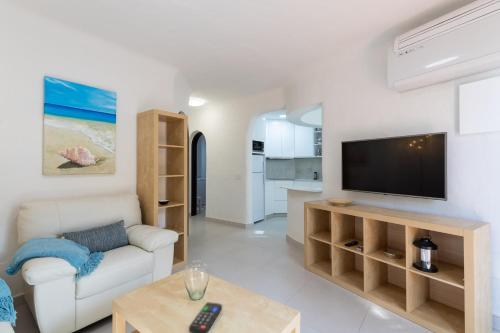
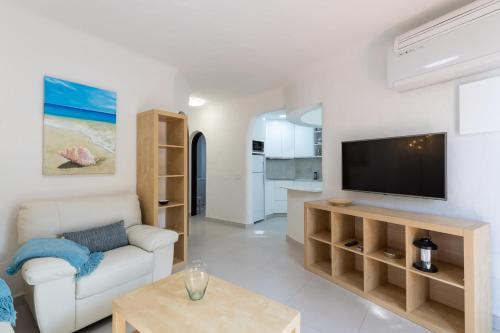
- remote control [188,301,223,333]
